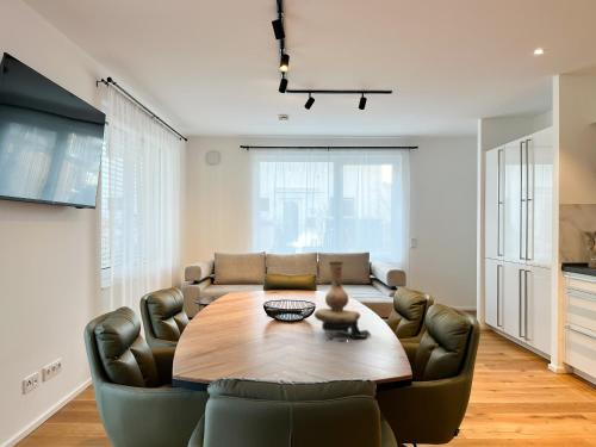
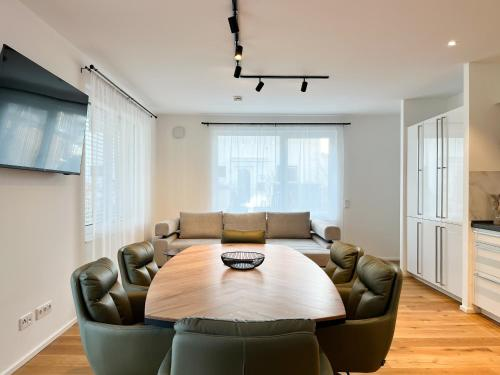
- vase [313,261,372,342]
